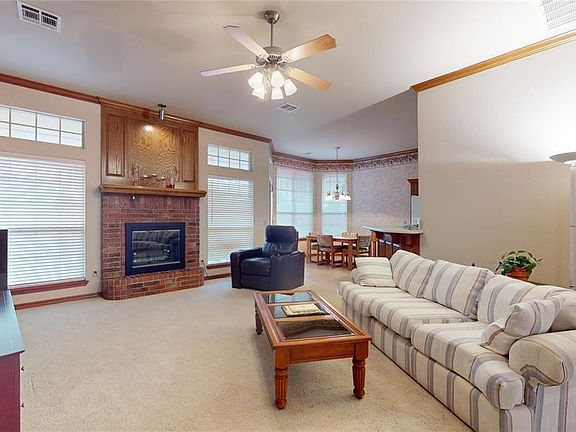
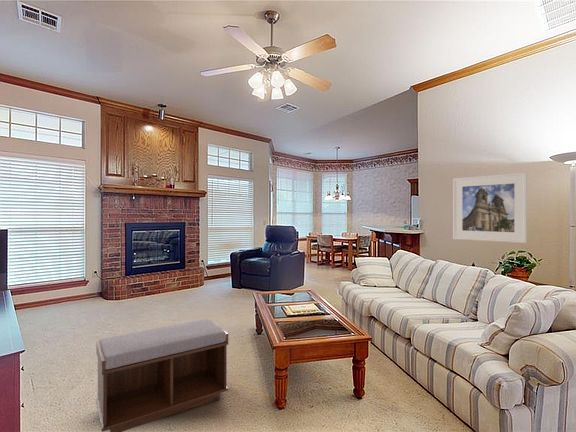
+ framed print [452,171,528,244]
+ bench [95,318,229,432]
